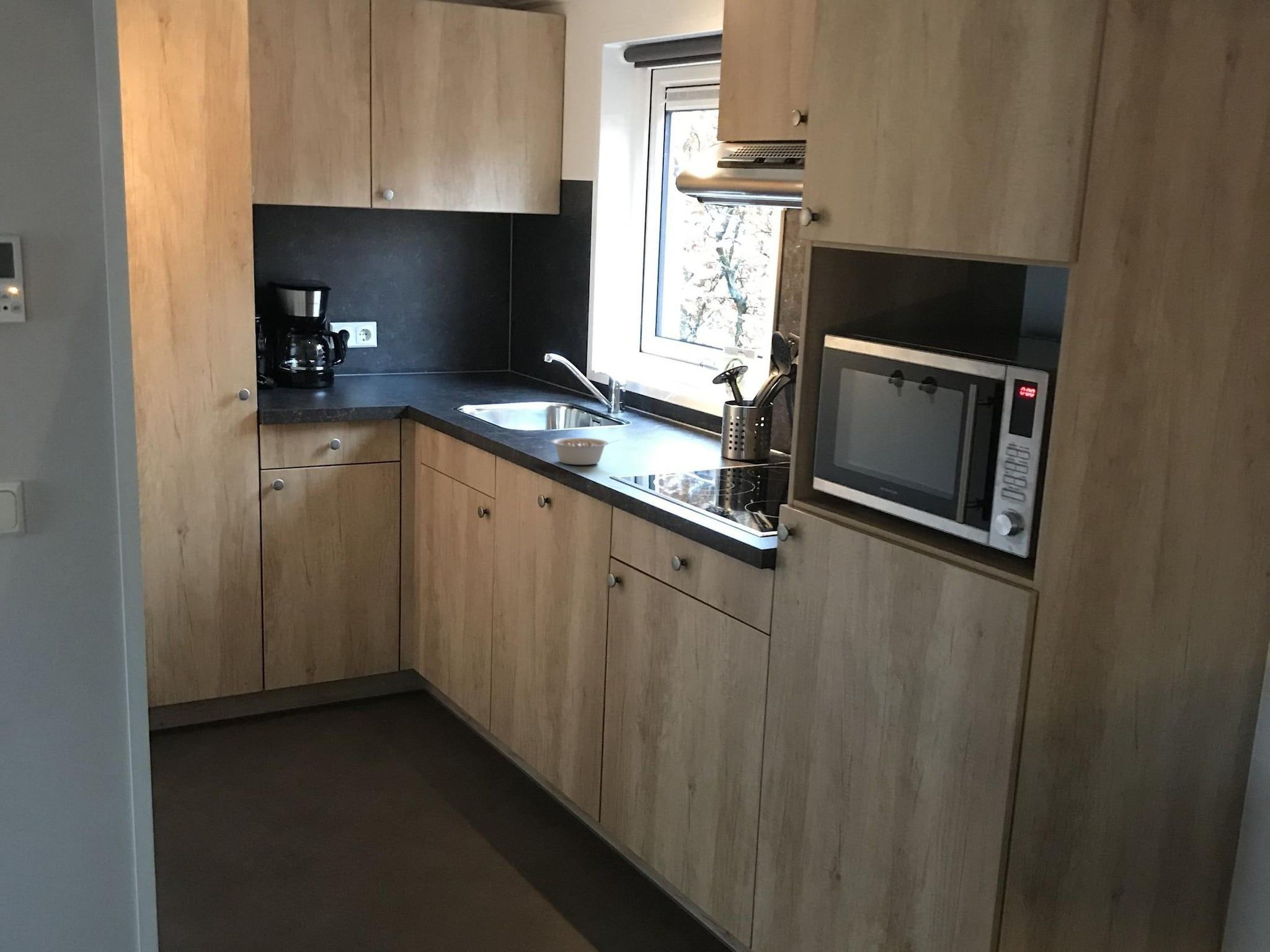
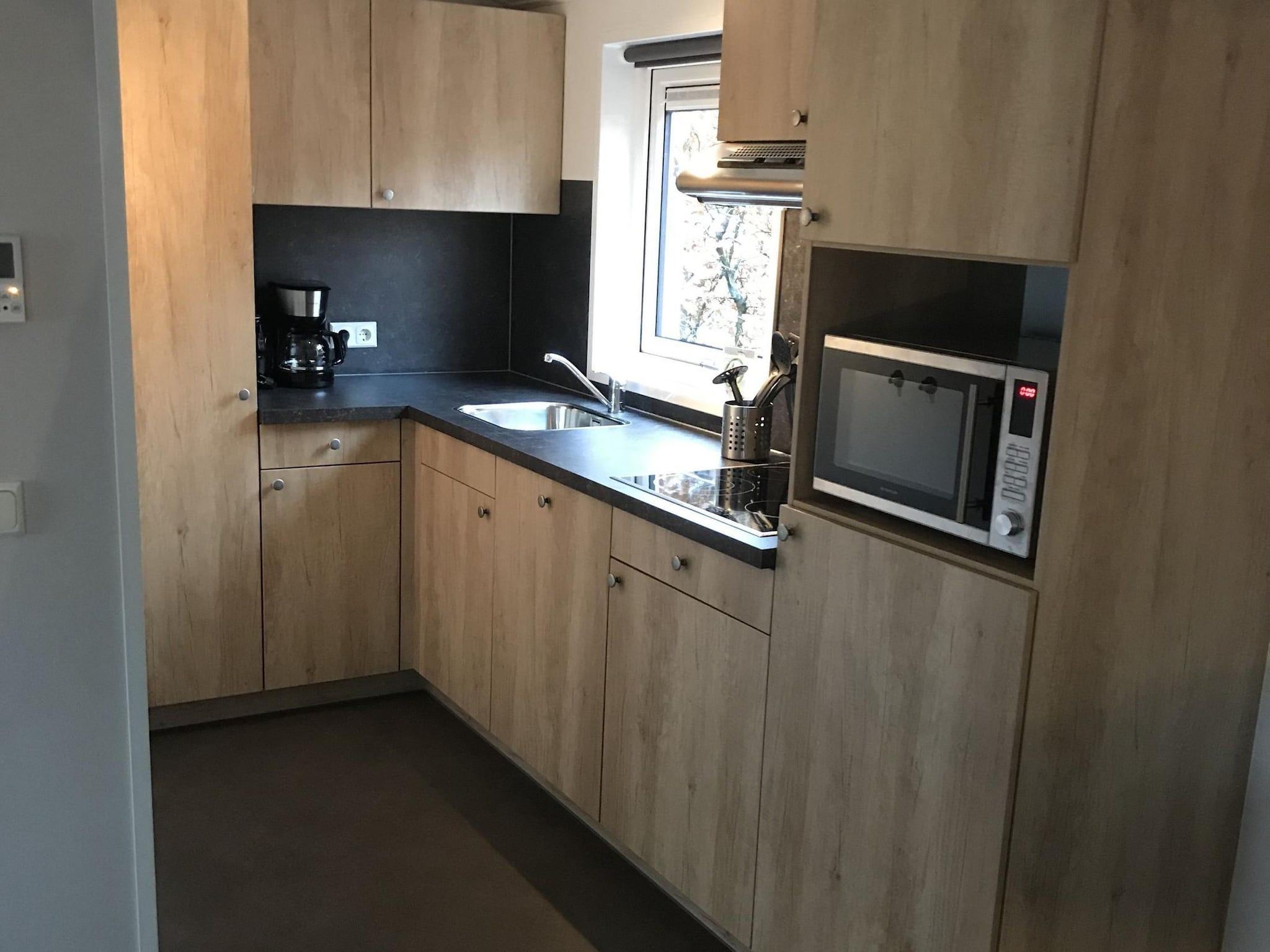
- legume [550,437,620,465]
